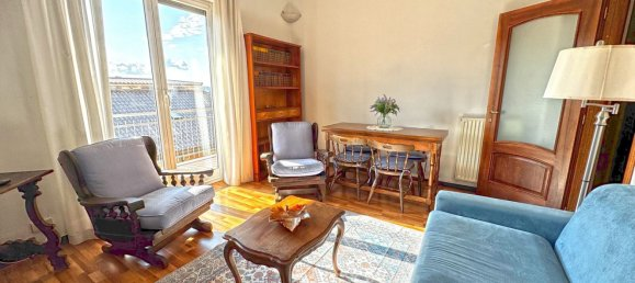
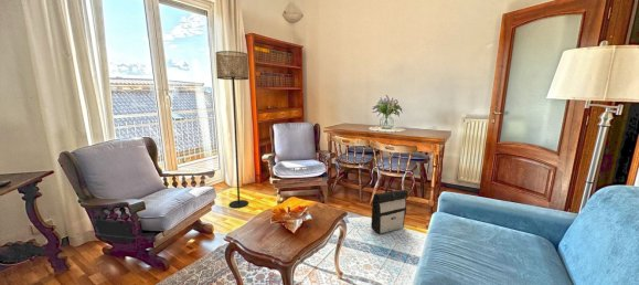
+ floor lamp [214,50,249,209]
+ backpack [370,184,409,235]
